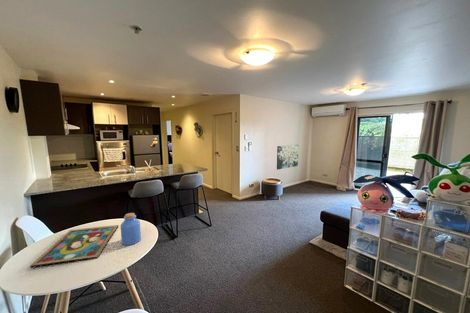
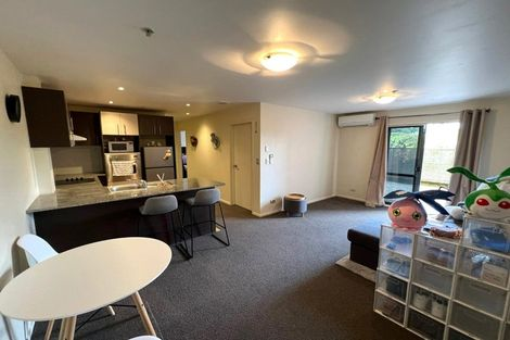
- jar [119,212,142,246]
- wall art [276,144,300,171]
- framed painting [29,224,119,269]
